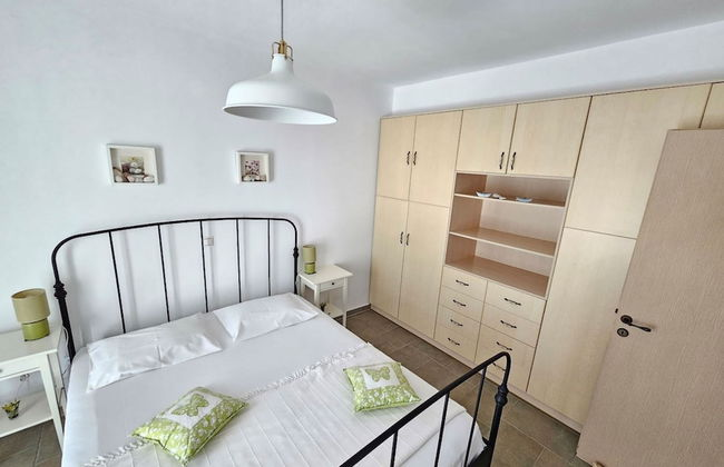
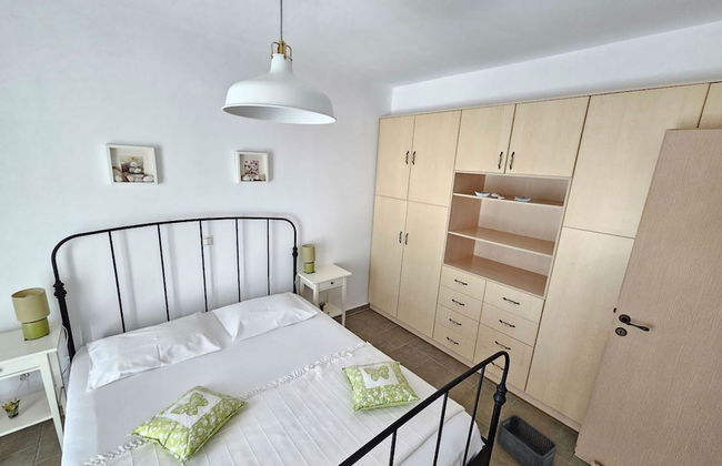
+ storage bin [495,414,558,466]
